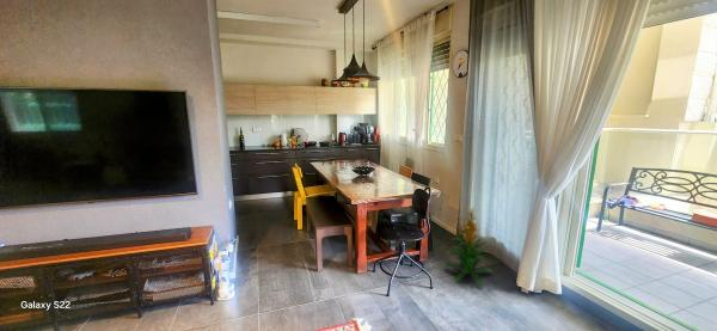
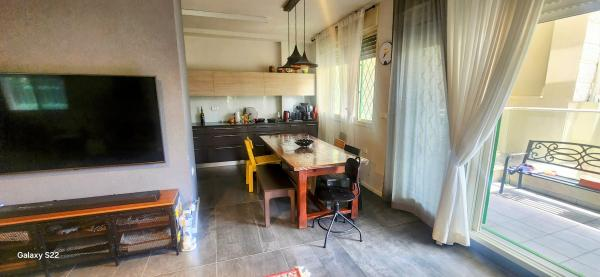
- indoor plant [443,204,492,287]
